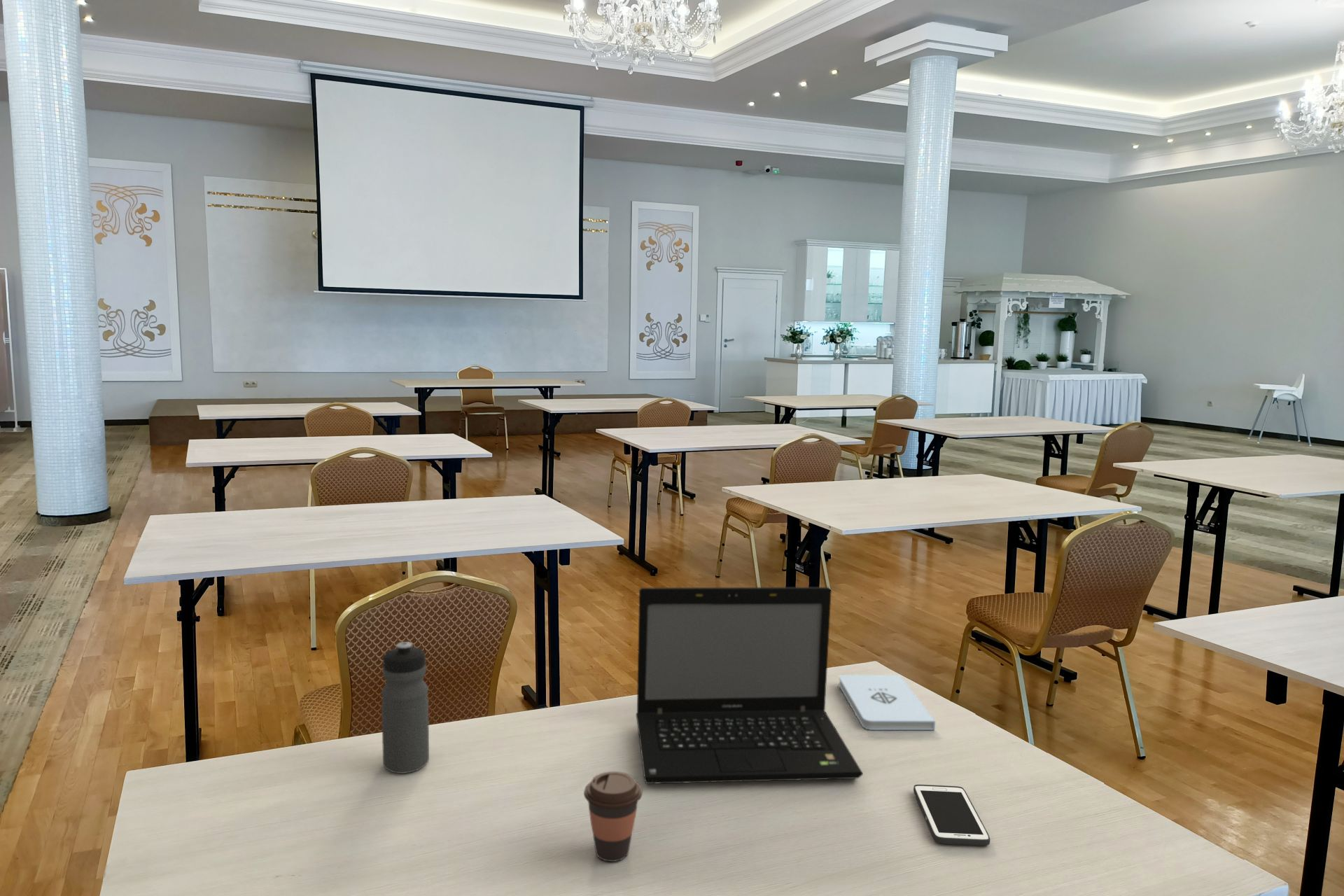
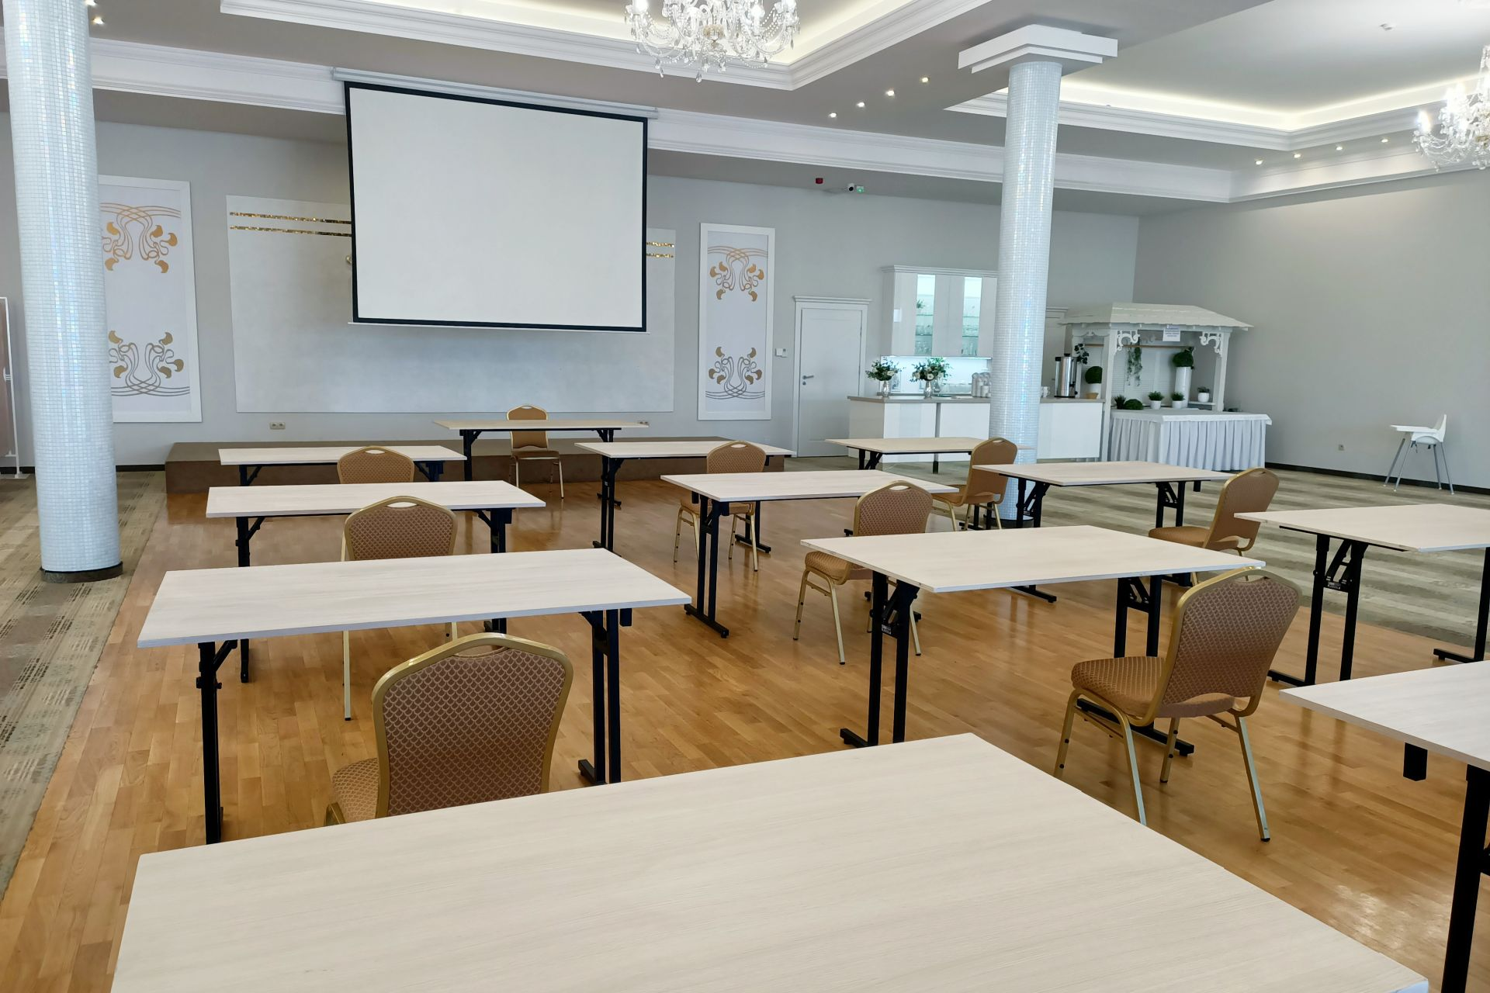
- water bottle [381,641,430,774]
- notepad [838,674,936,731]
- coffee cup [583,771,643,862]
- cell phone [913,784,991,846]
- laptop [635,587,864,785]
